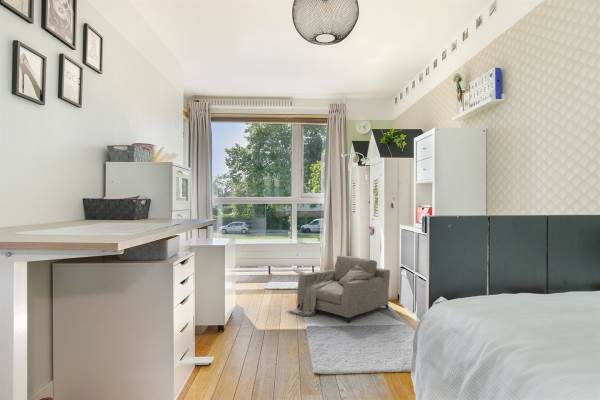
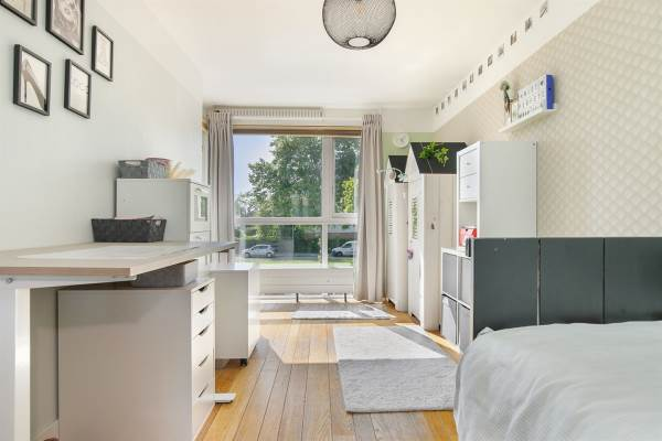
- armchair [287,255,391,324]
